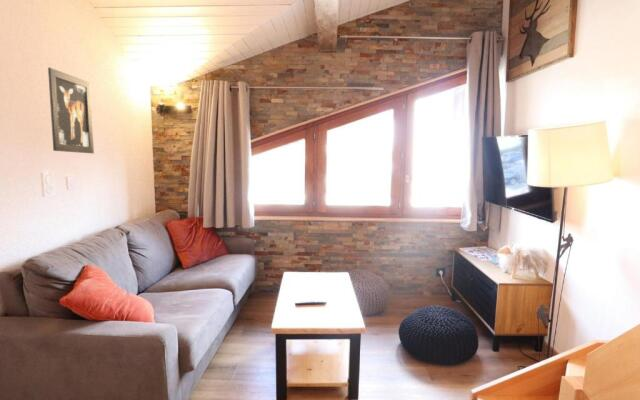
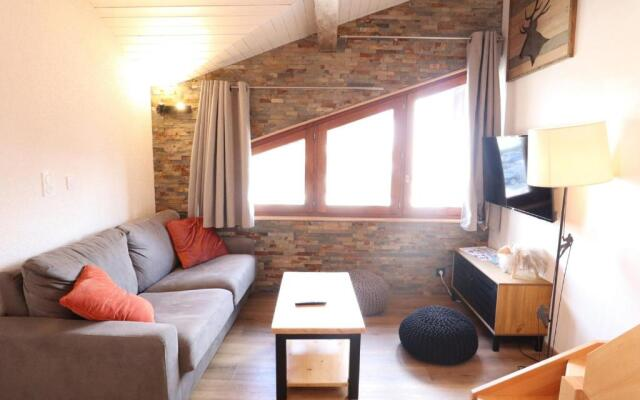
- wall art [47,67,95,154]
